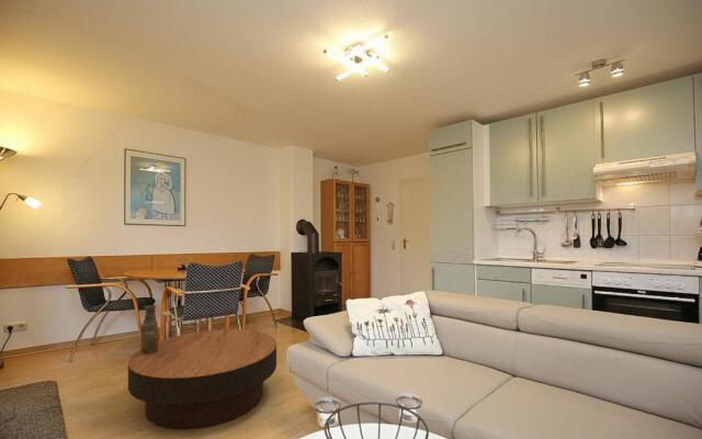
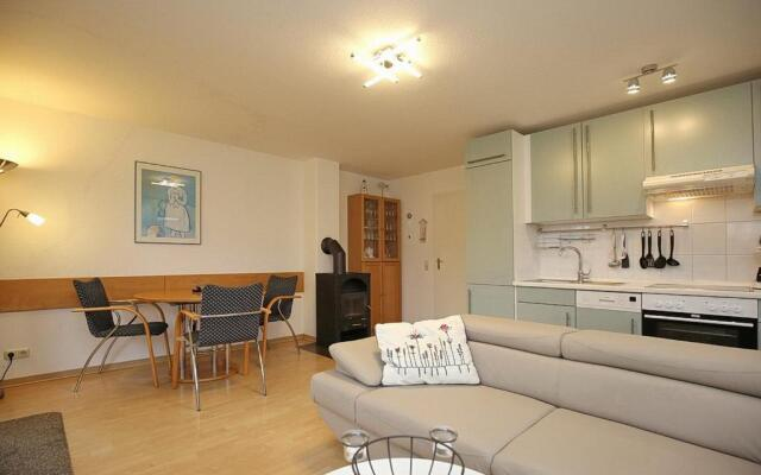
- coffee table [127,328,278,430]
- vase [139,304,159,354]
